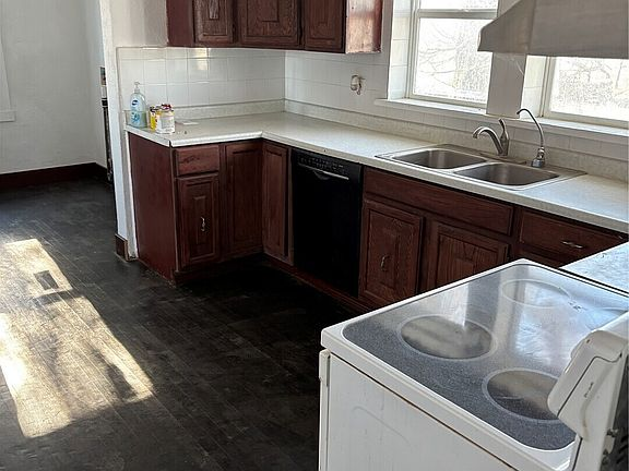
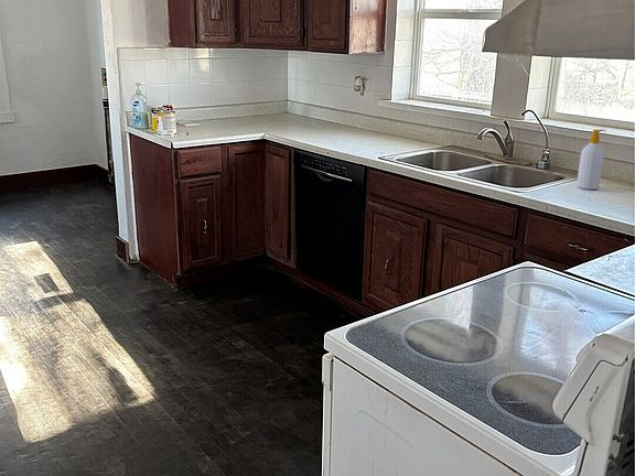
+ soap bottle [575,128,606,191]
